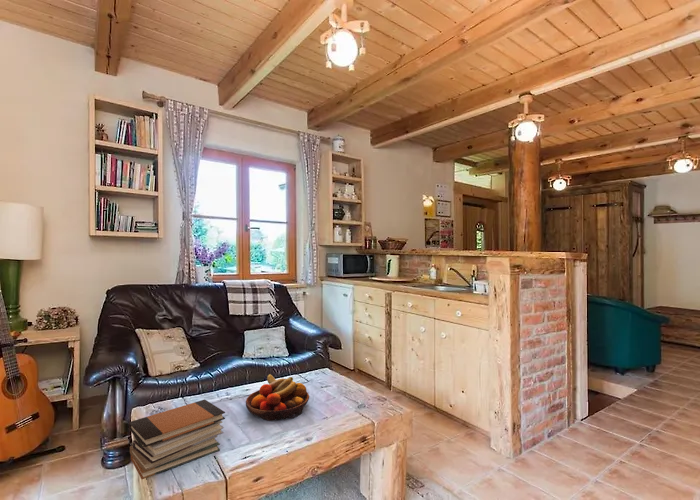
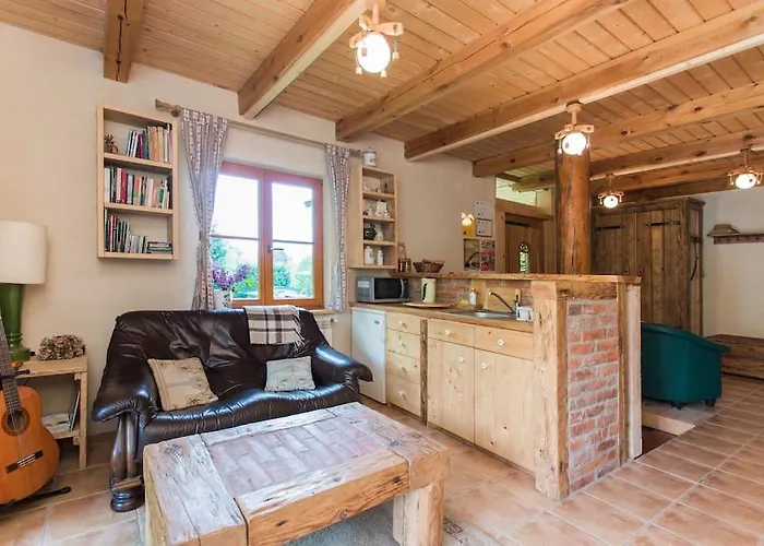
- book stack [128,398,226,480]
- fruit bowl [245,373,310,422]
